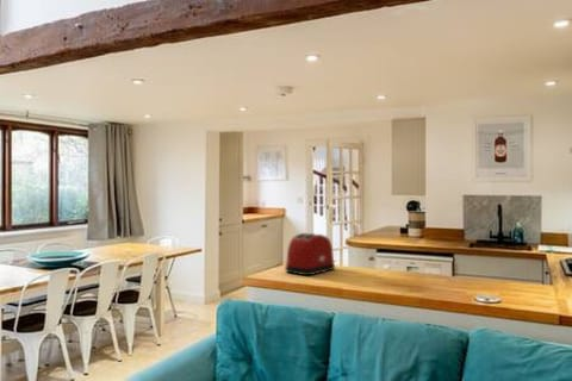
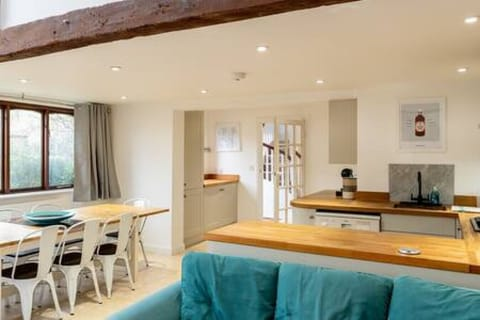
- toaster [285,232,336,276]
